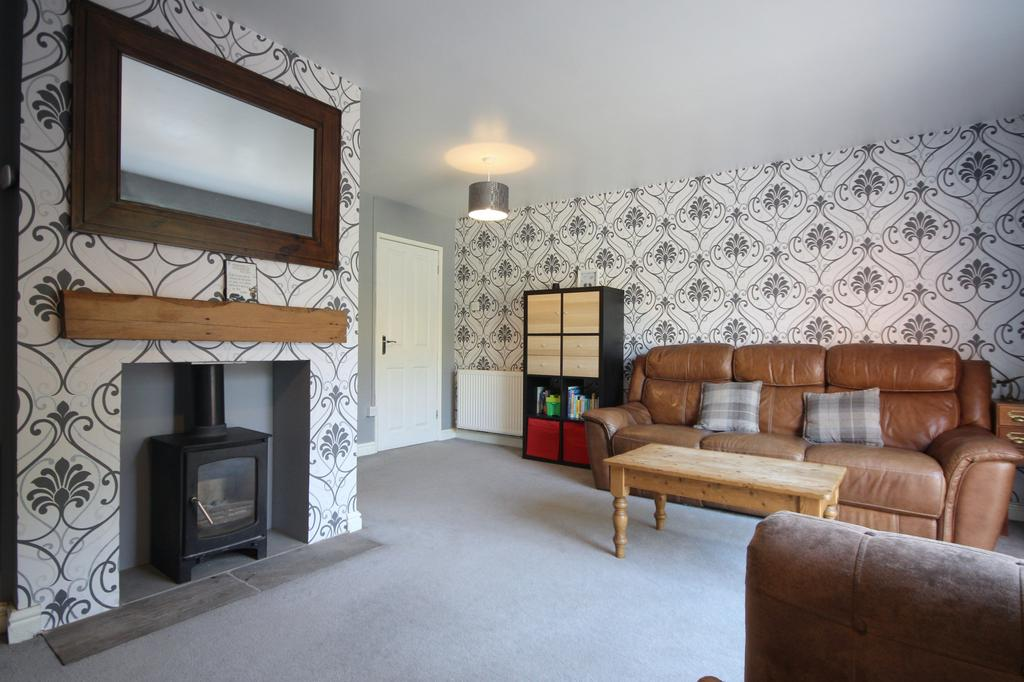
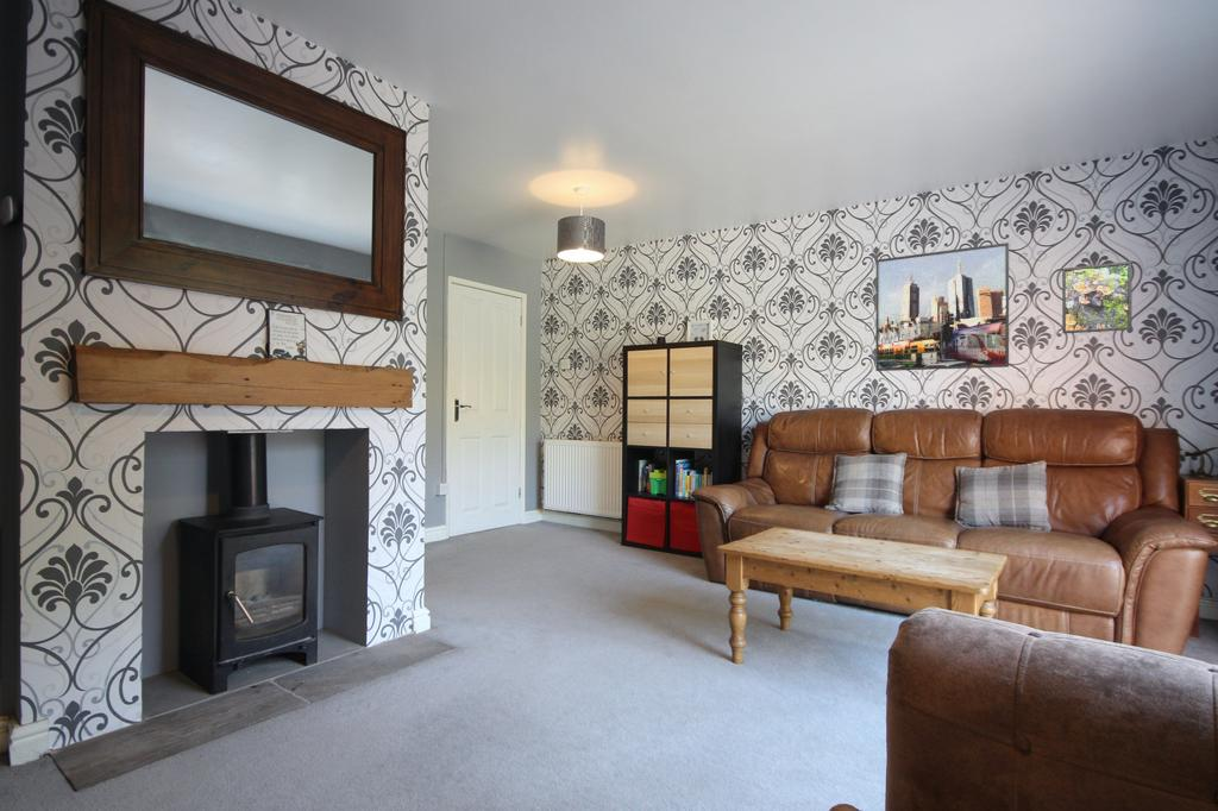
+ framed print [1061,260,1132,334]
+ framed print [874,241,1010,372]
